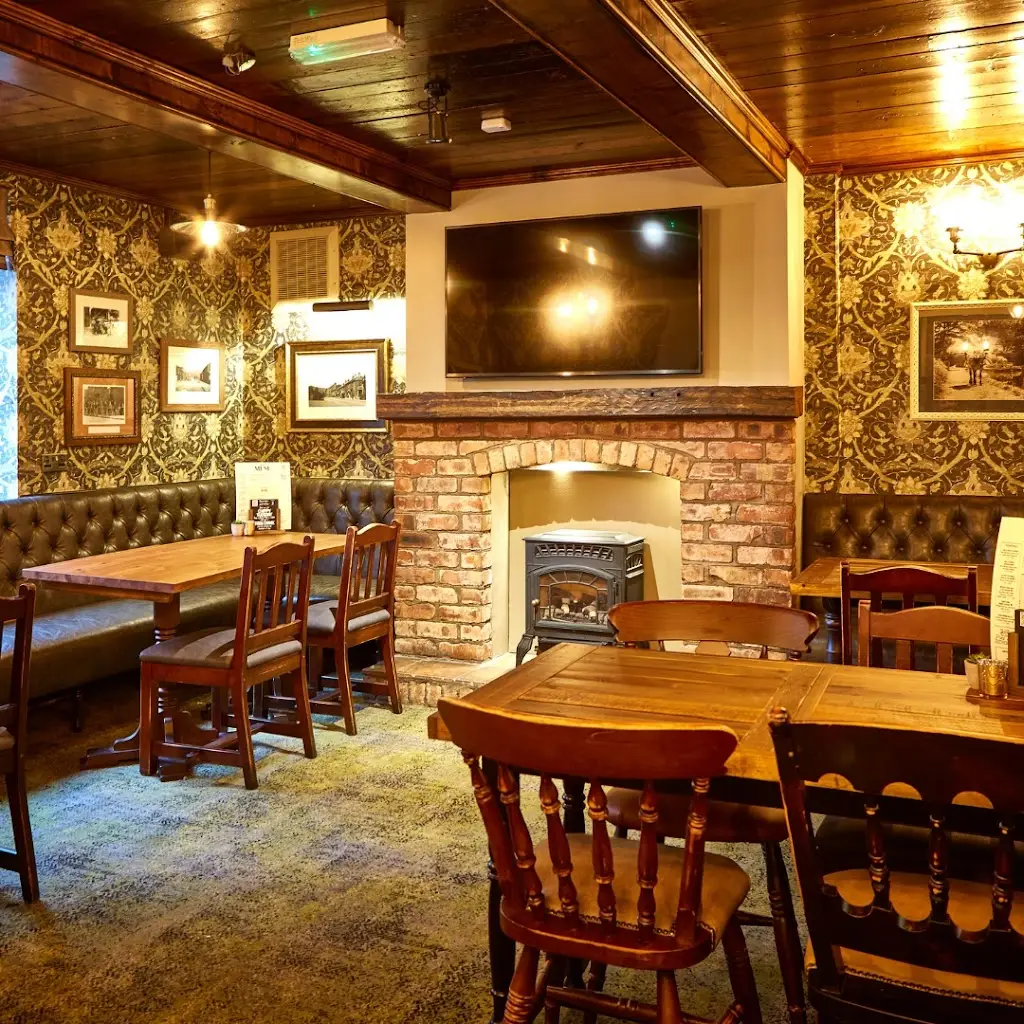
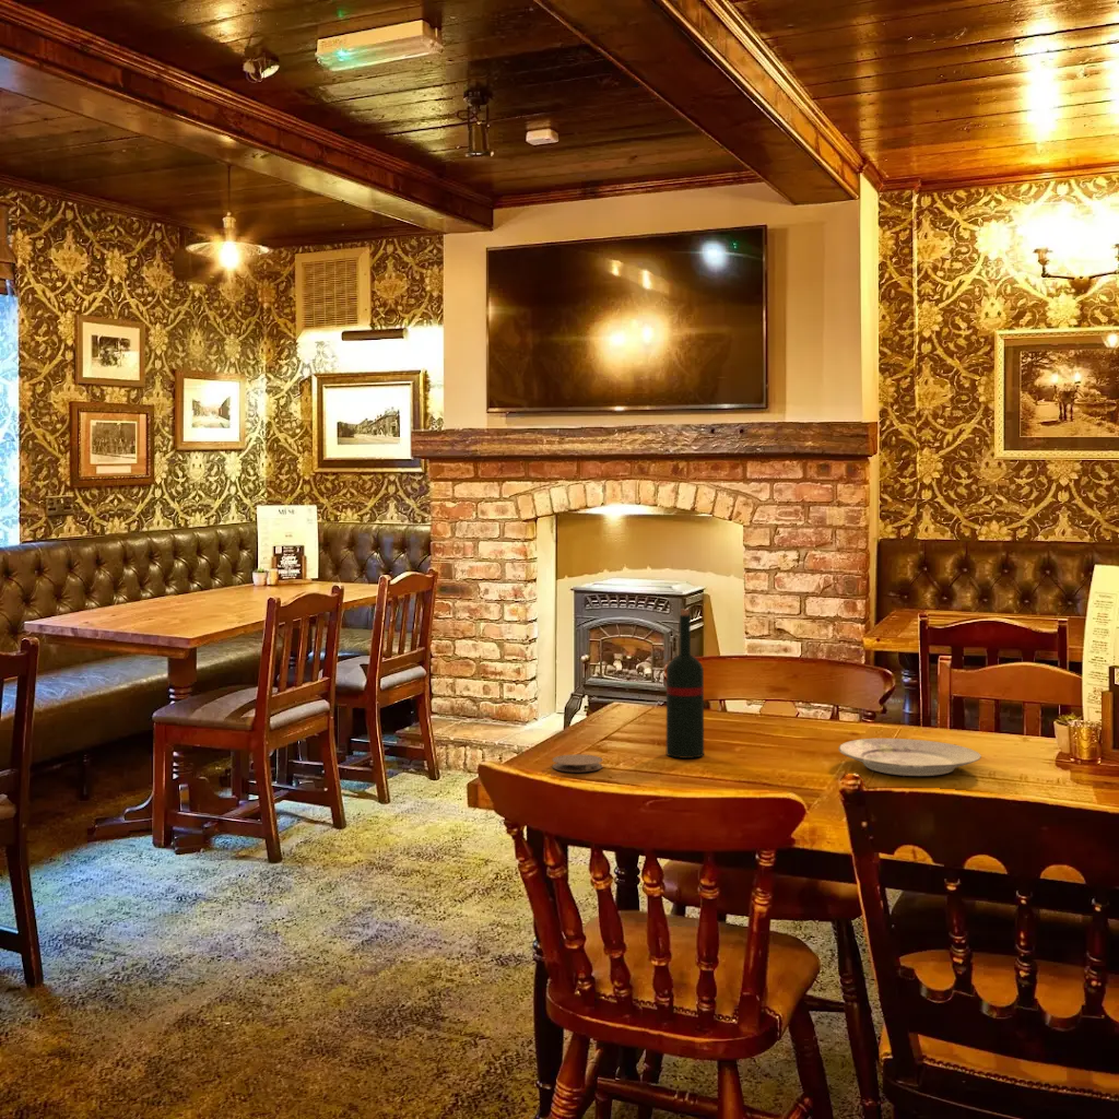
+ coaster [552,753,603,773]
+ plate [837,738,982,777]
+ wine bottle [665,608,705,759]
